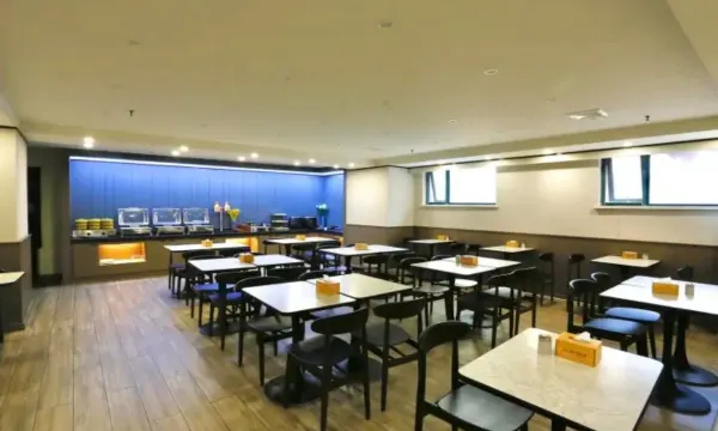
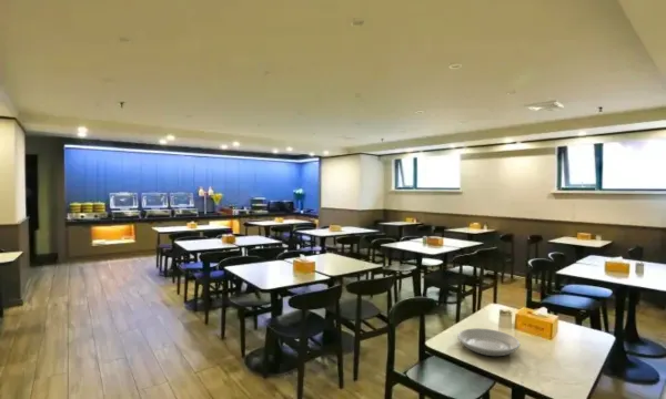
+ plate [456,327,521,357]
